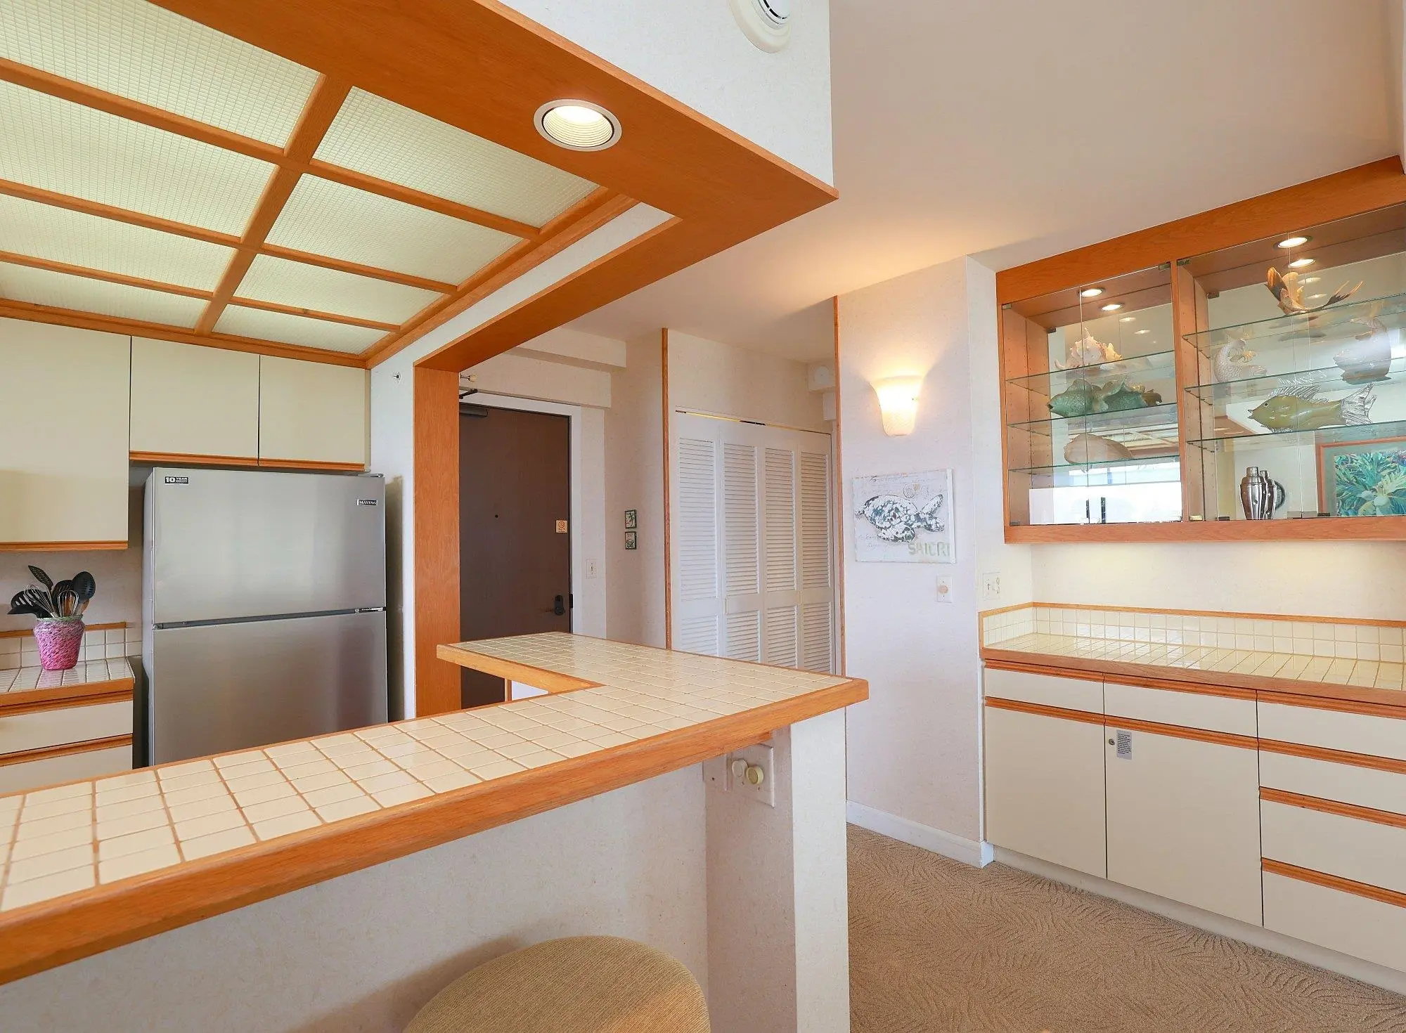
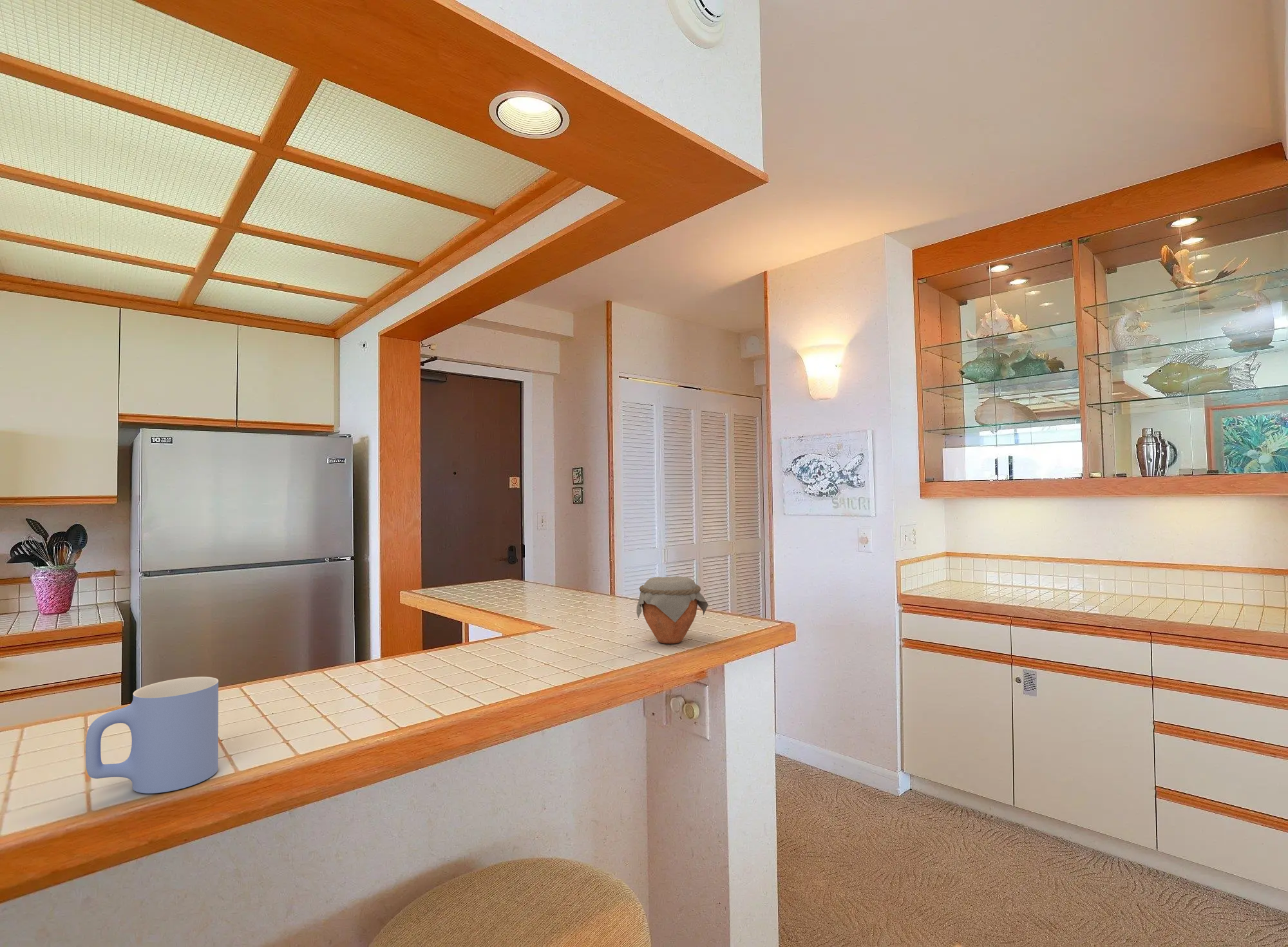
+ mug [85,676,219,794]
+ jar [636,575,709,644]
